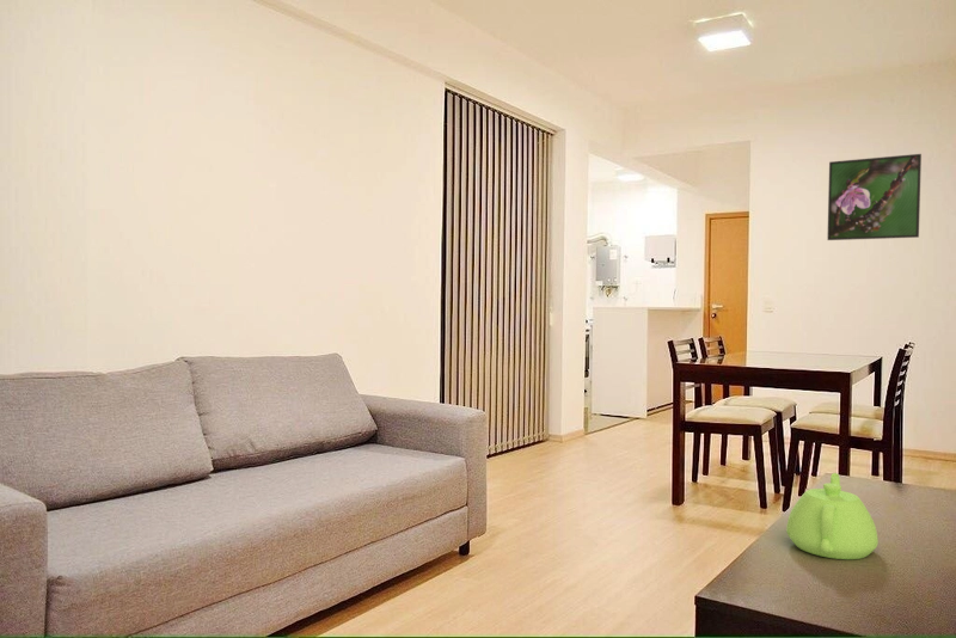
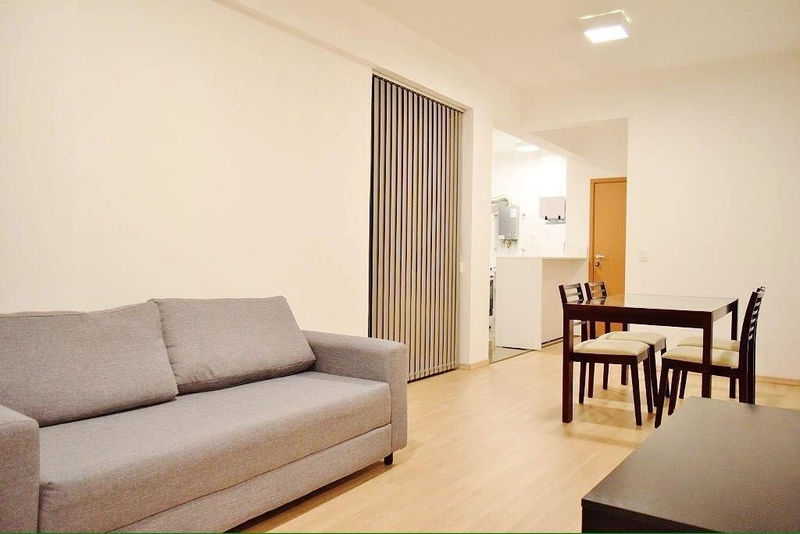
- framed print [826,153,923,241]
- teapot [785,472,880,560]
